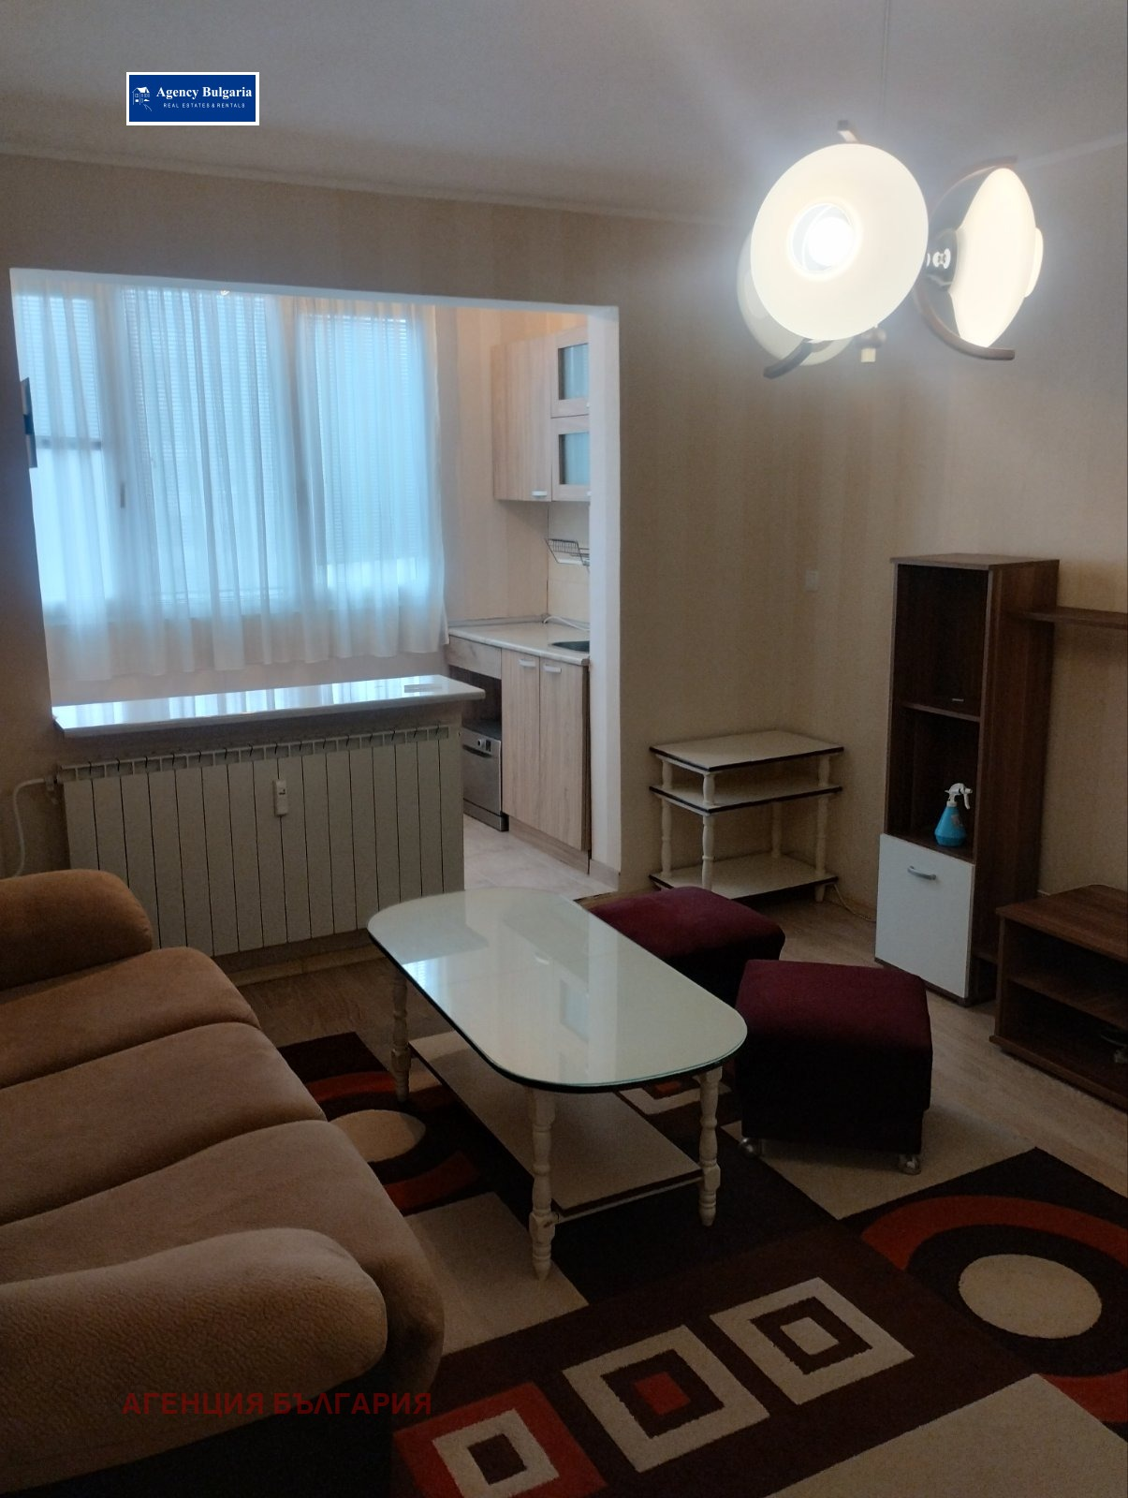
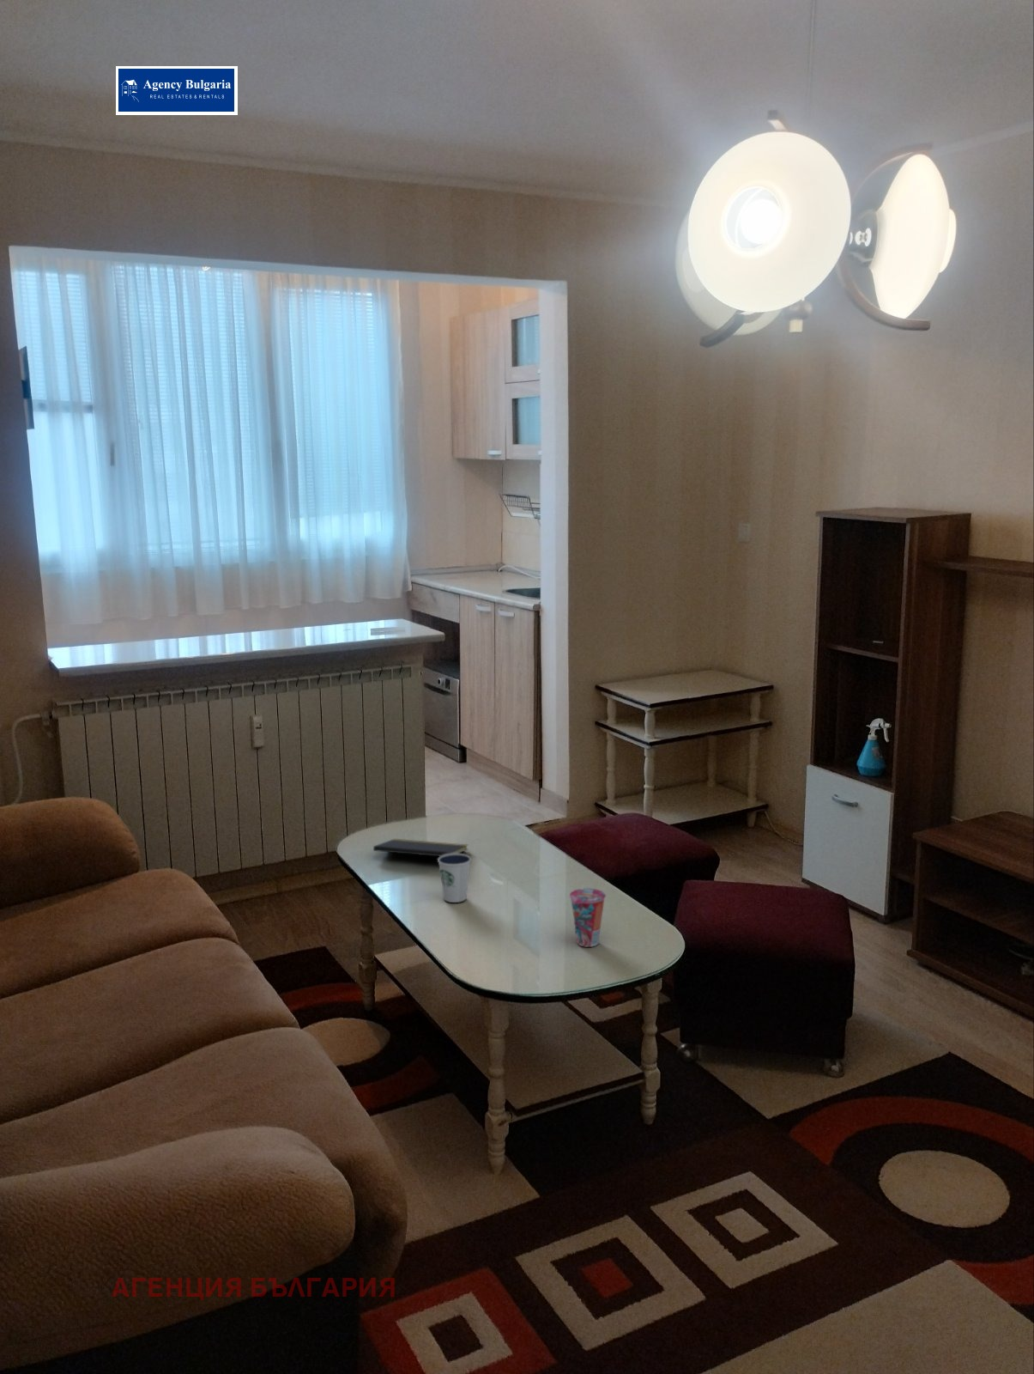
+ dixie cup [437,852,472,903]
+ notepad [373,838,469,857]
+ cup [569,887,607,948]
